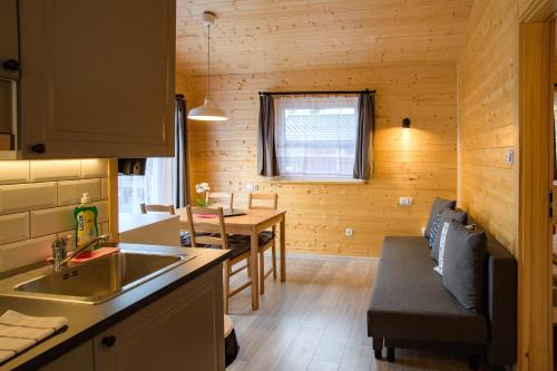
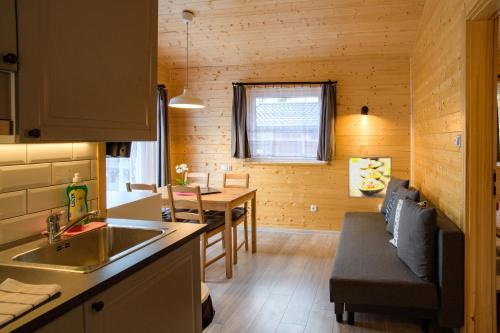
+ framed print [347,156,392,199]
